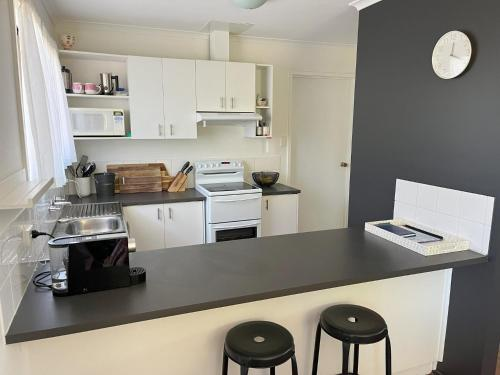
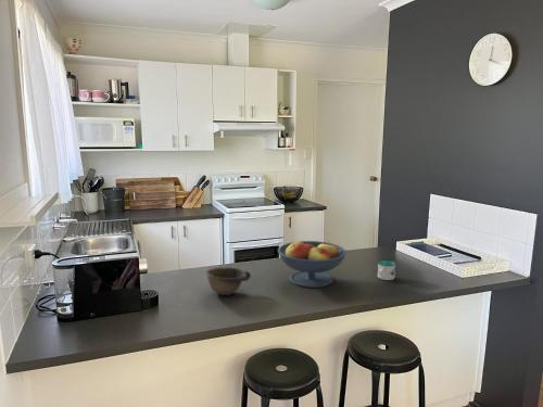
+ mug [377,258,397,281]
+ fruit bowl [277,240,348,289]
+ bowl [205,266,252,296]
